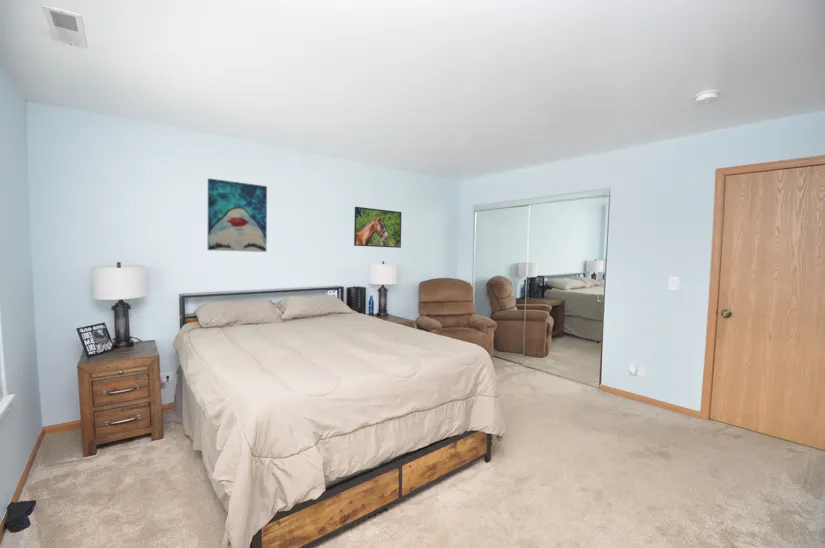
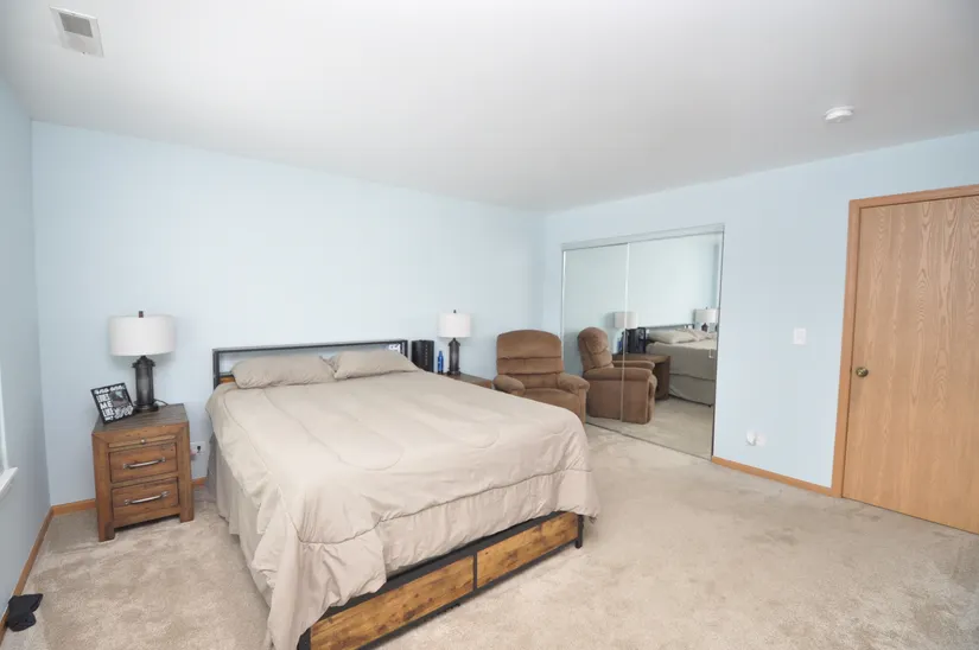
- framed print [353,206,403,249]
- wall art [207,178,268,253]
